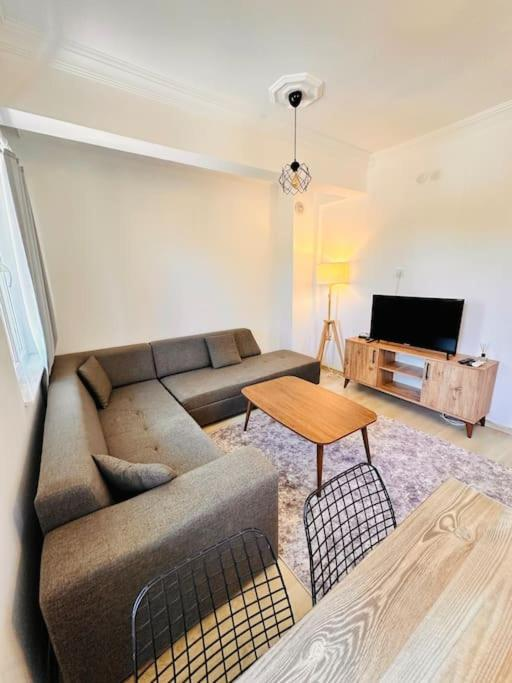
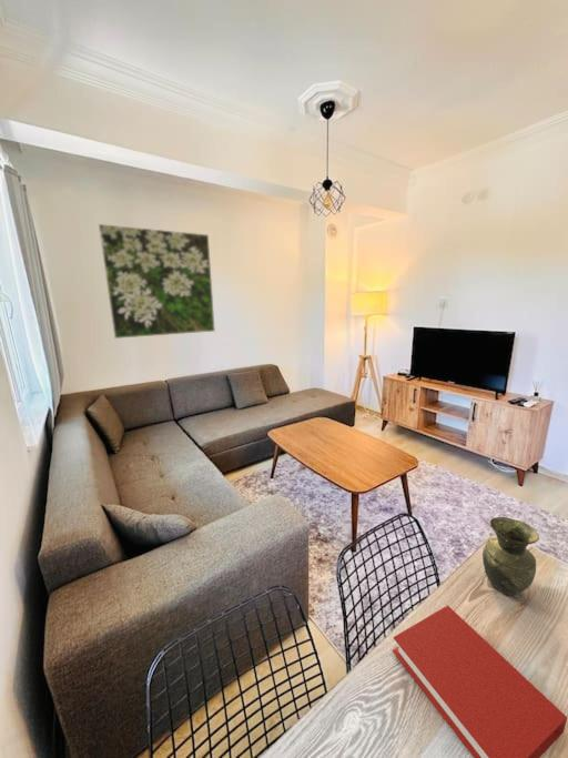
+ book [392,605,568,758]
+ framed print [98,223,216,340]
+ vase [481,516,540,597]
